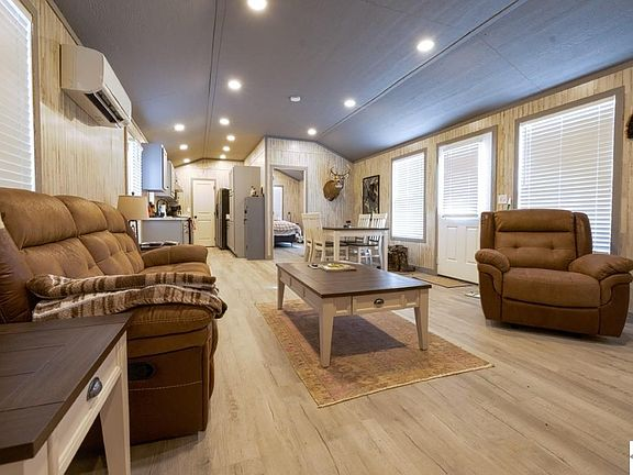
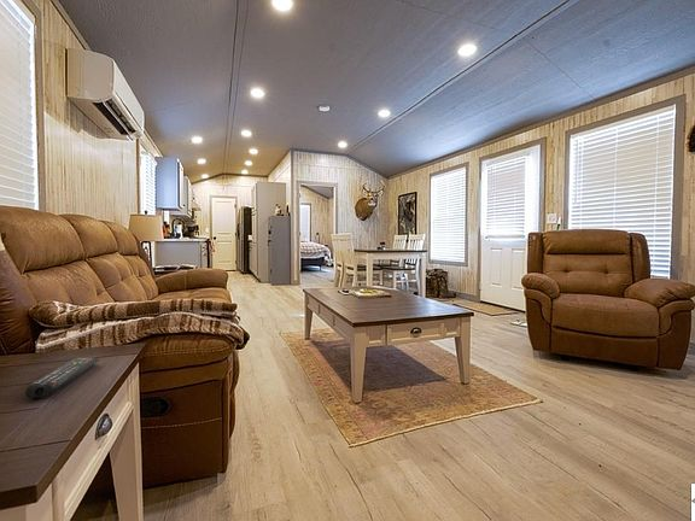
+ remote control [24,356,100,399]
